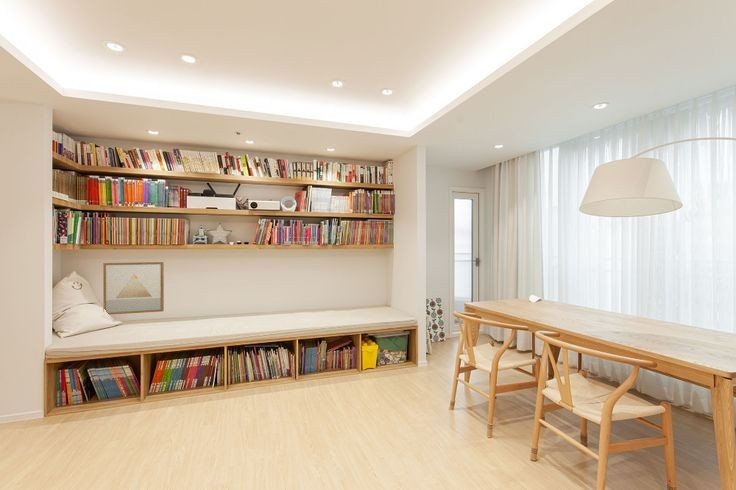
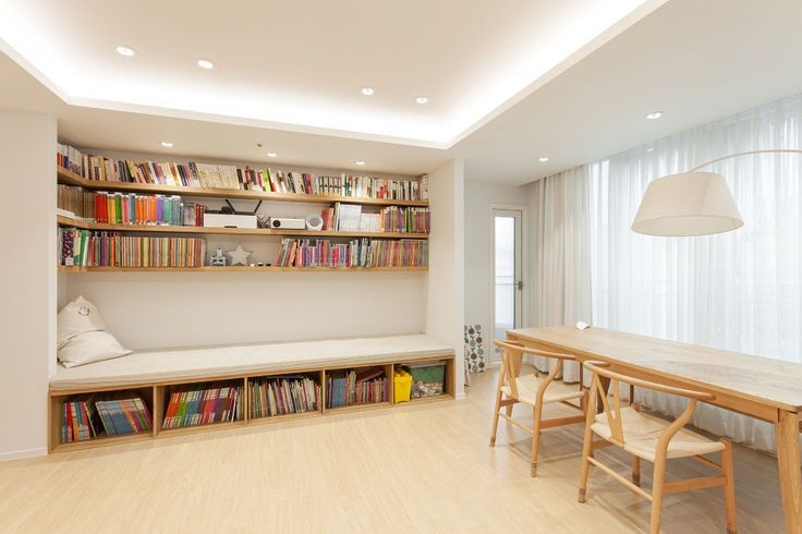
- wall art [102,261,165,316]
